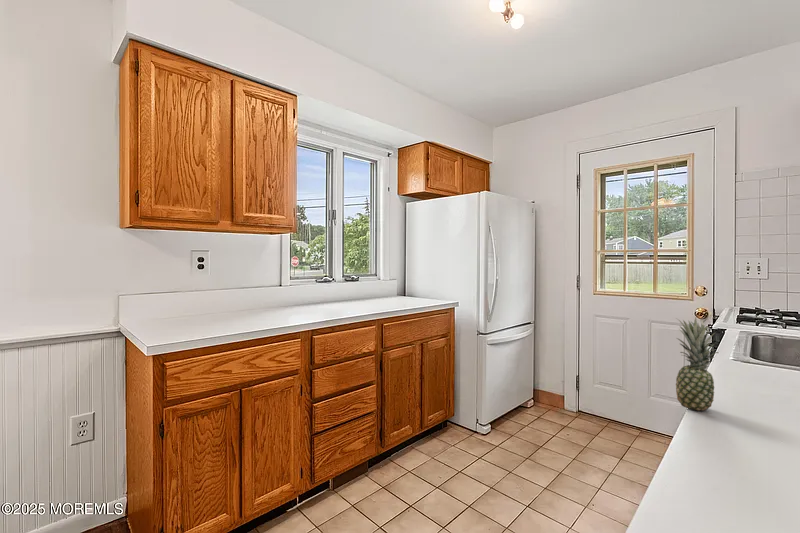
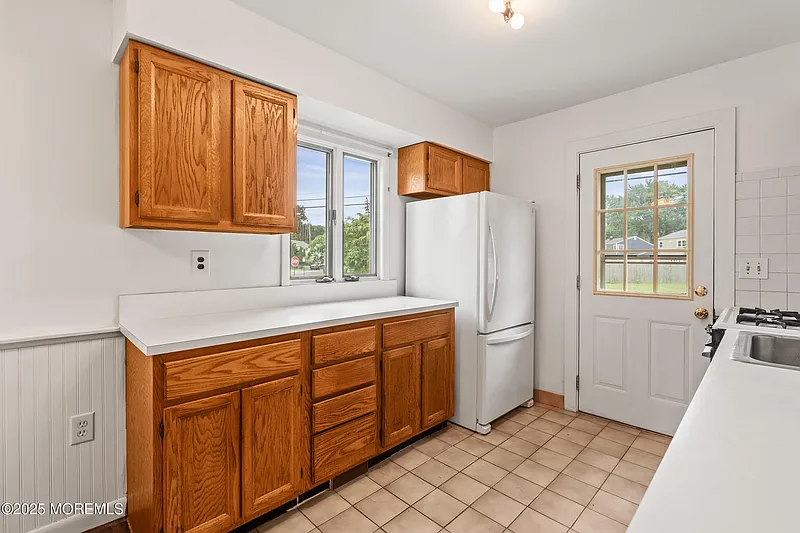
- fruit [675,317,719,412]
